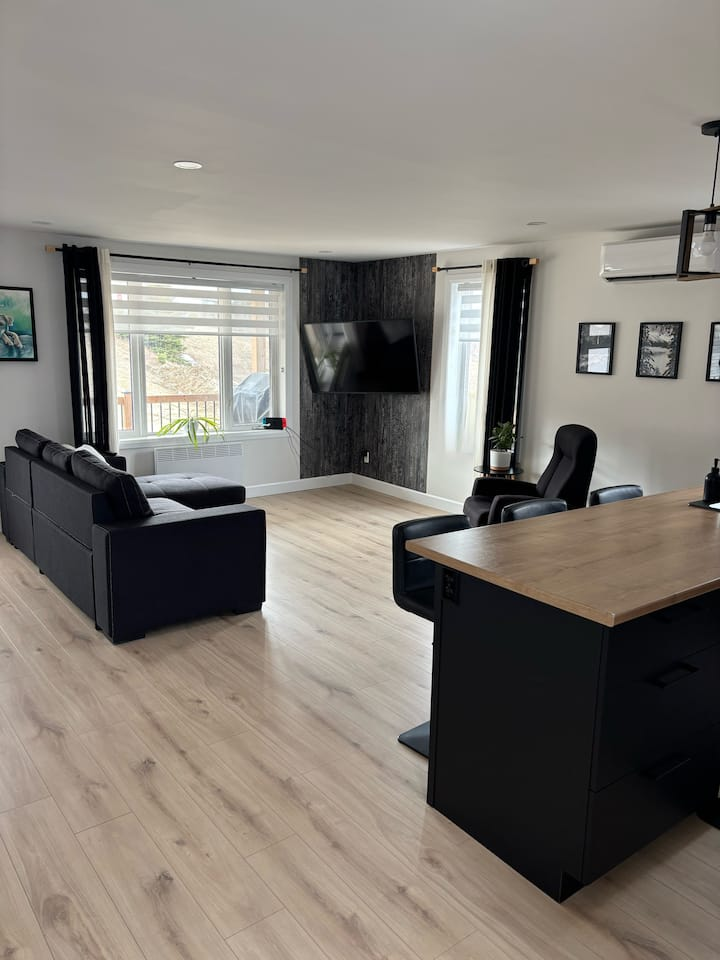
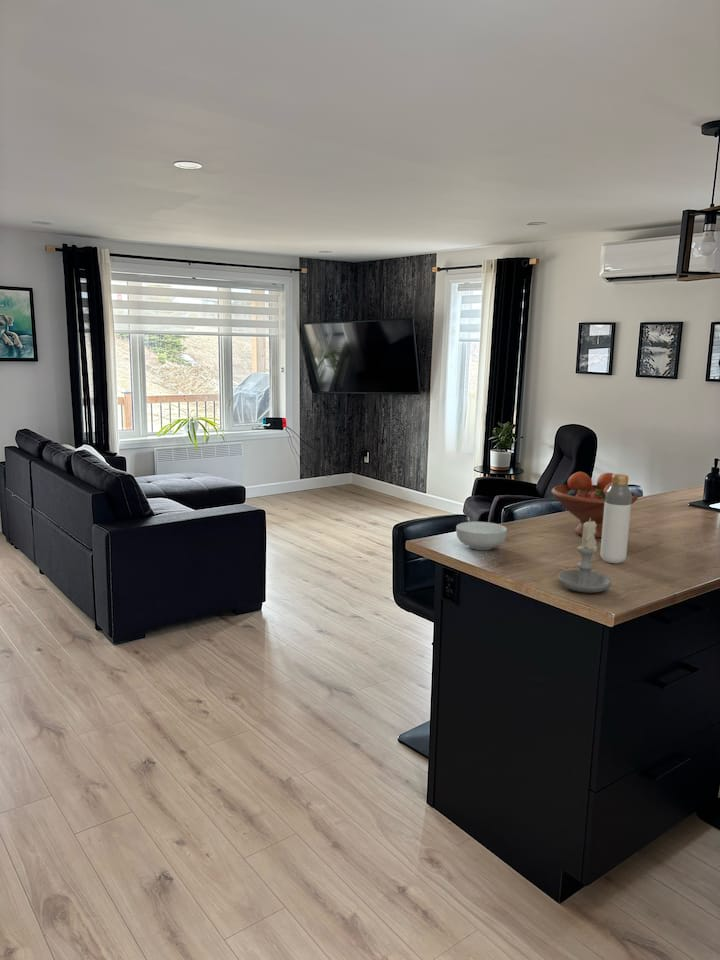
+ candle [557,518,612,594]
+ cereal bowl [455,521,508,551]
+ fruit bowl [550,471,639,539]
+ bottle [599,473,632,564]
